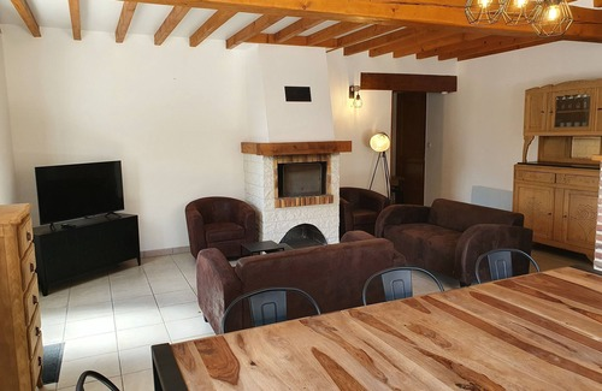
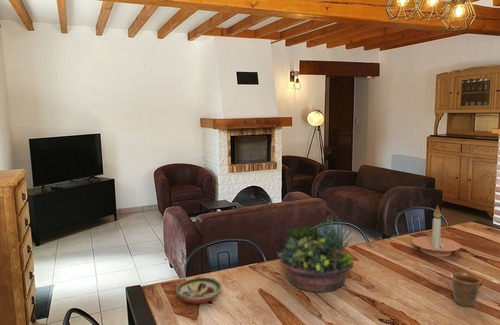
+ mug [450,271,484,308]
+ succulent planter [276,216,355,293]
+ decorative bowl [175,277,223,305]
+ candle holder [411,204,462,258]
